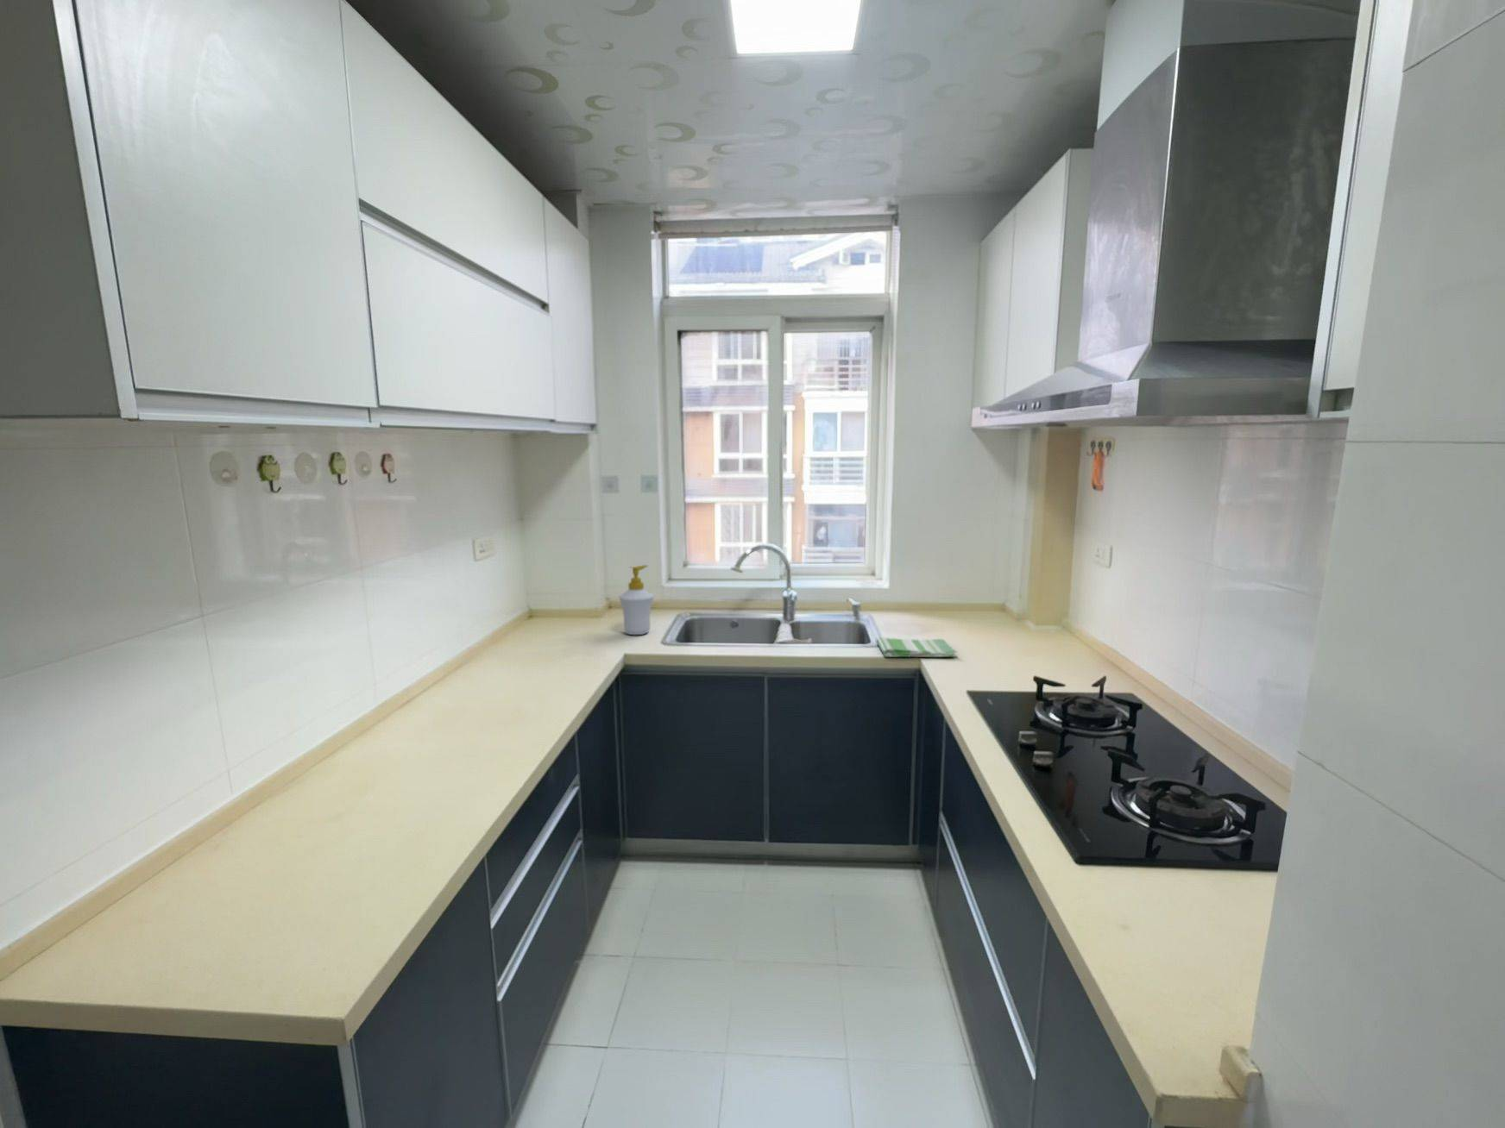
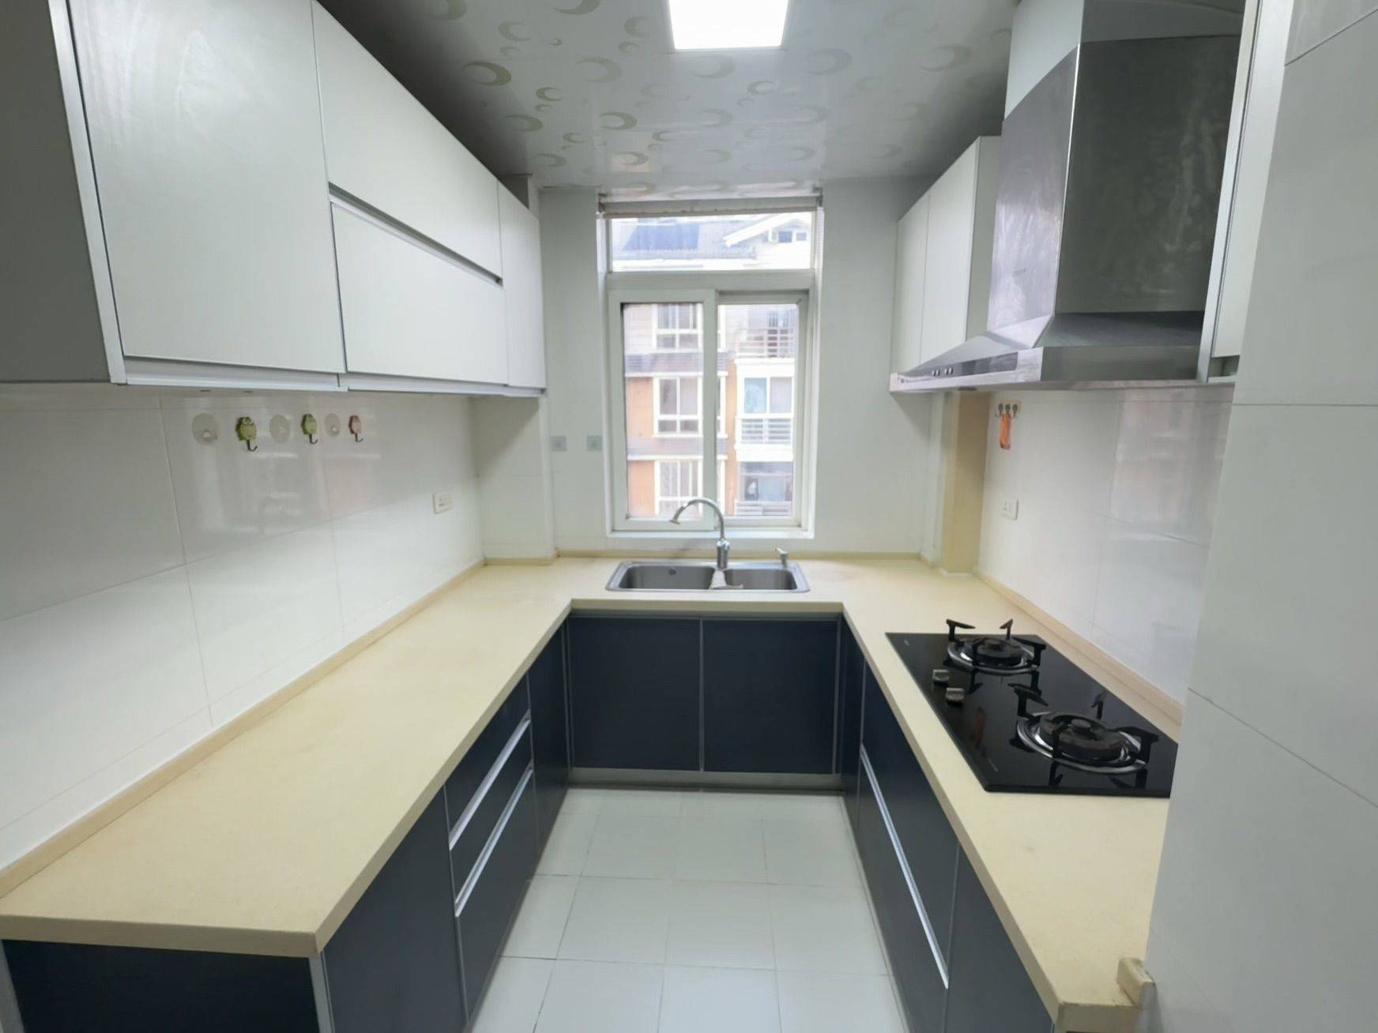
- soap bottle [617,564,655,635]
- dish towel [875,635,958,658]
